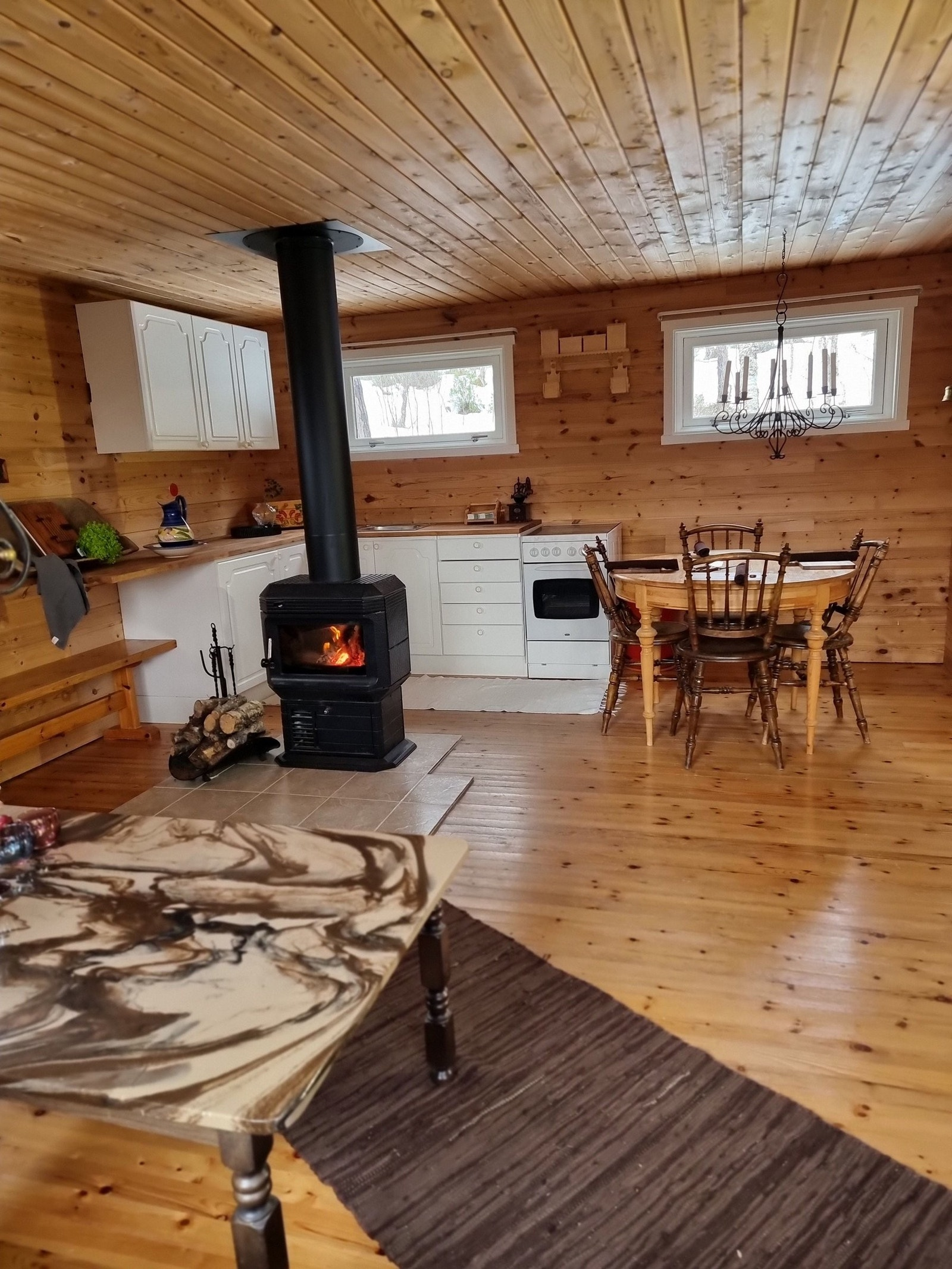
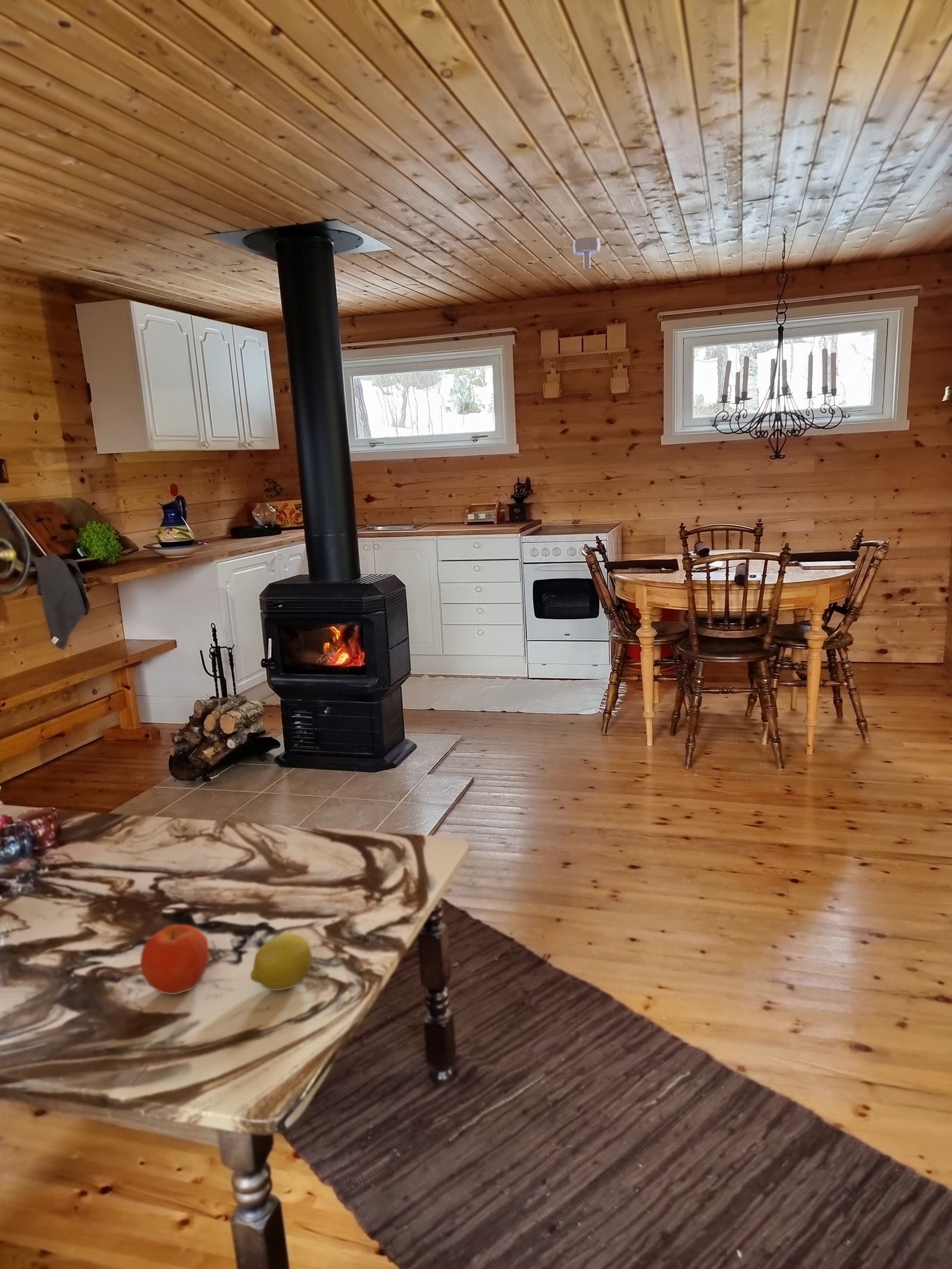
+ lemon [250,933,313,991]
+ fruit [140,924,209,995]
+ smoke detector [572,237,601,270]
